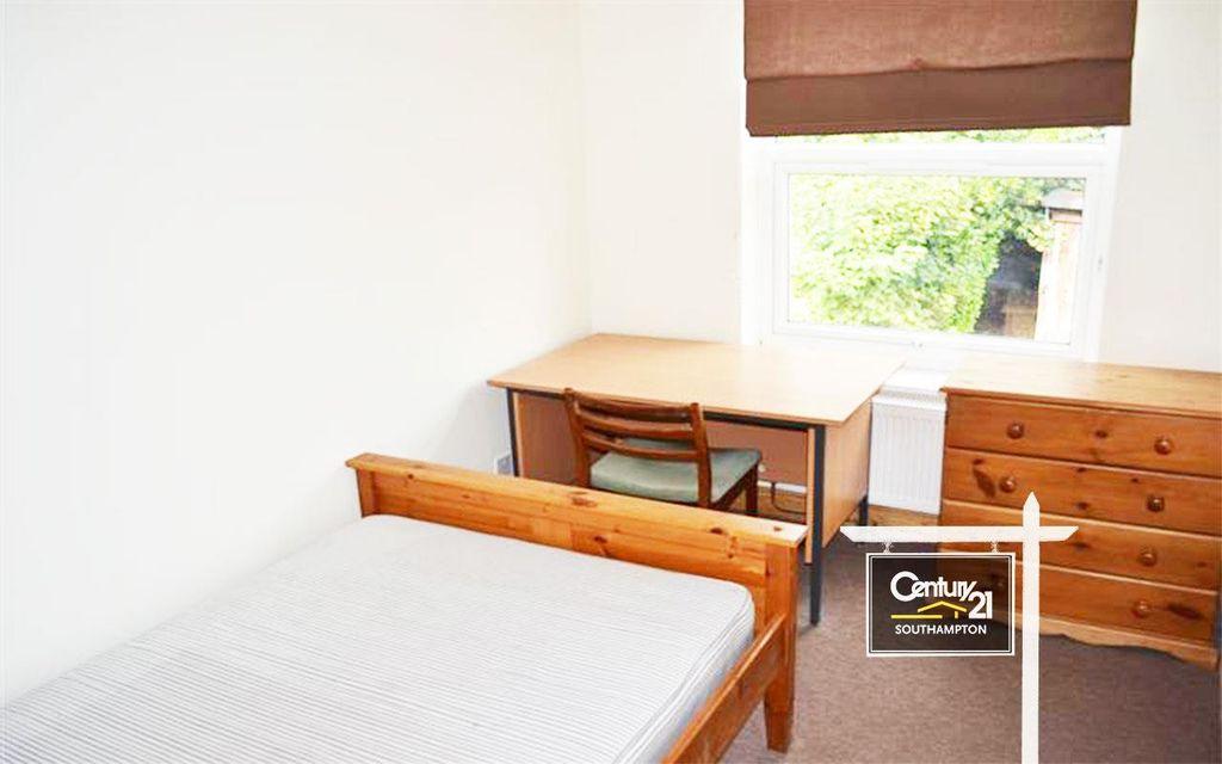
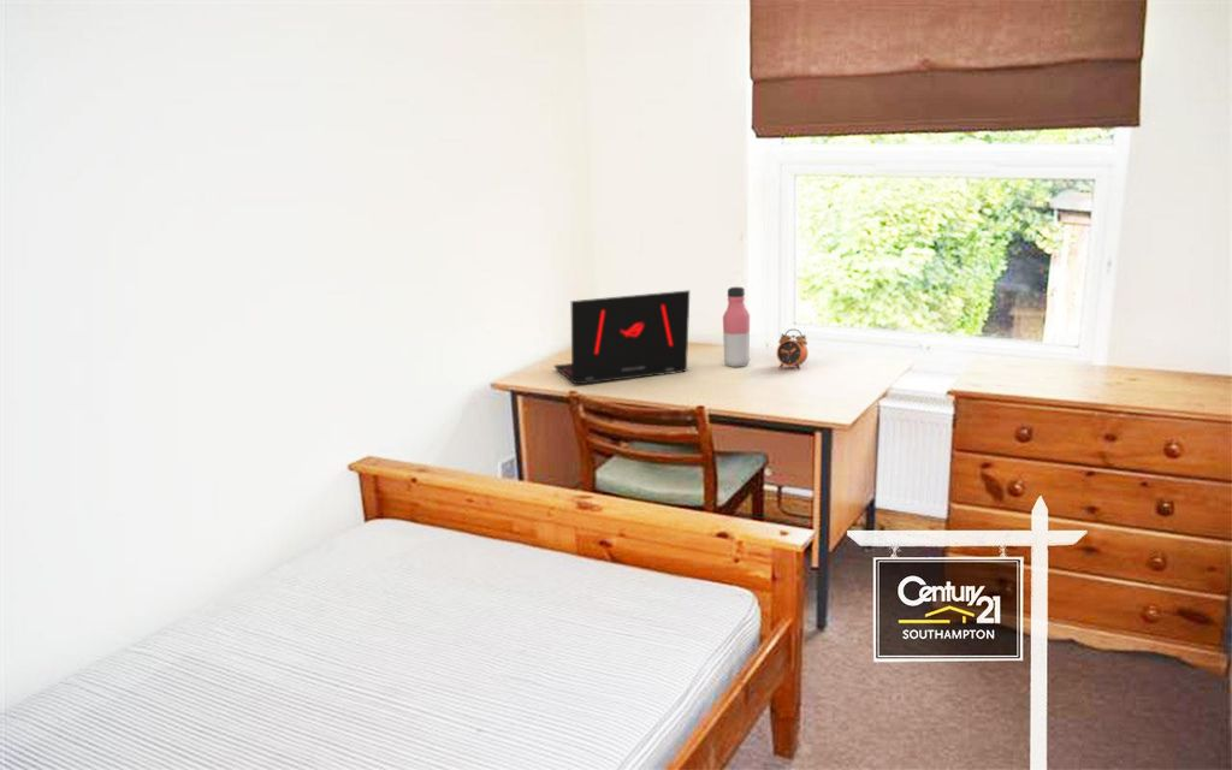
+ laptop [552,289,691,386]
+ alarm clock [776,328,808,372]
+ water bottle [722,286,751,368]
